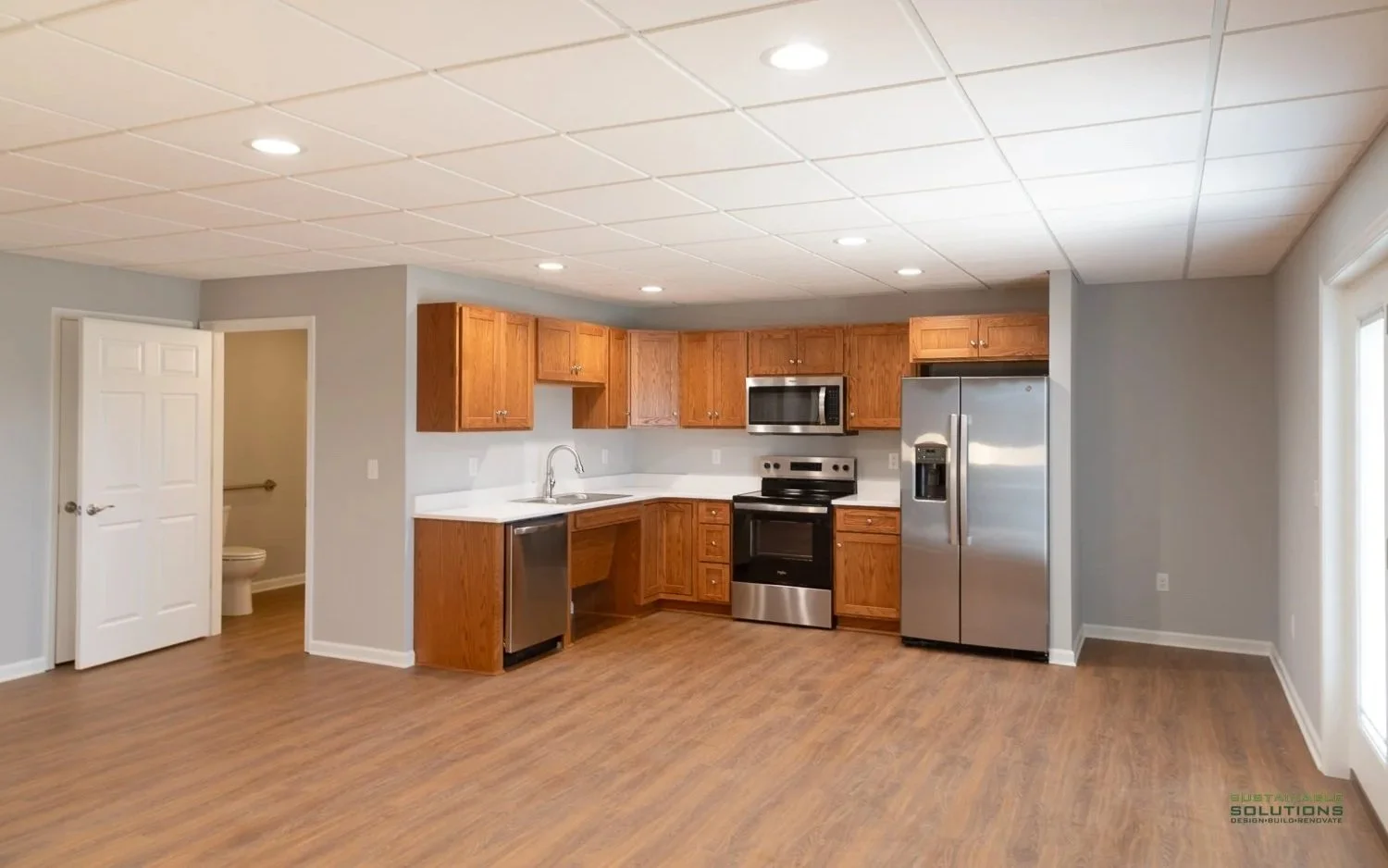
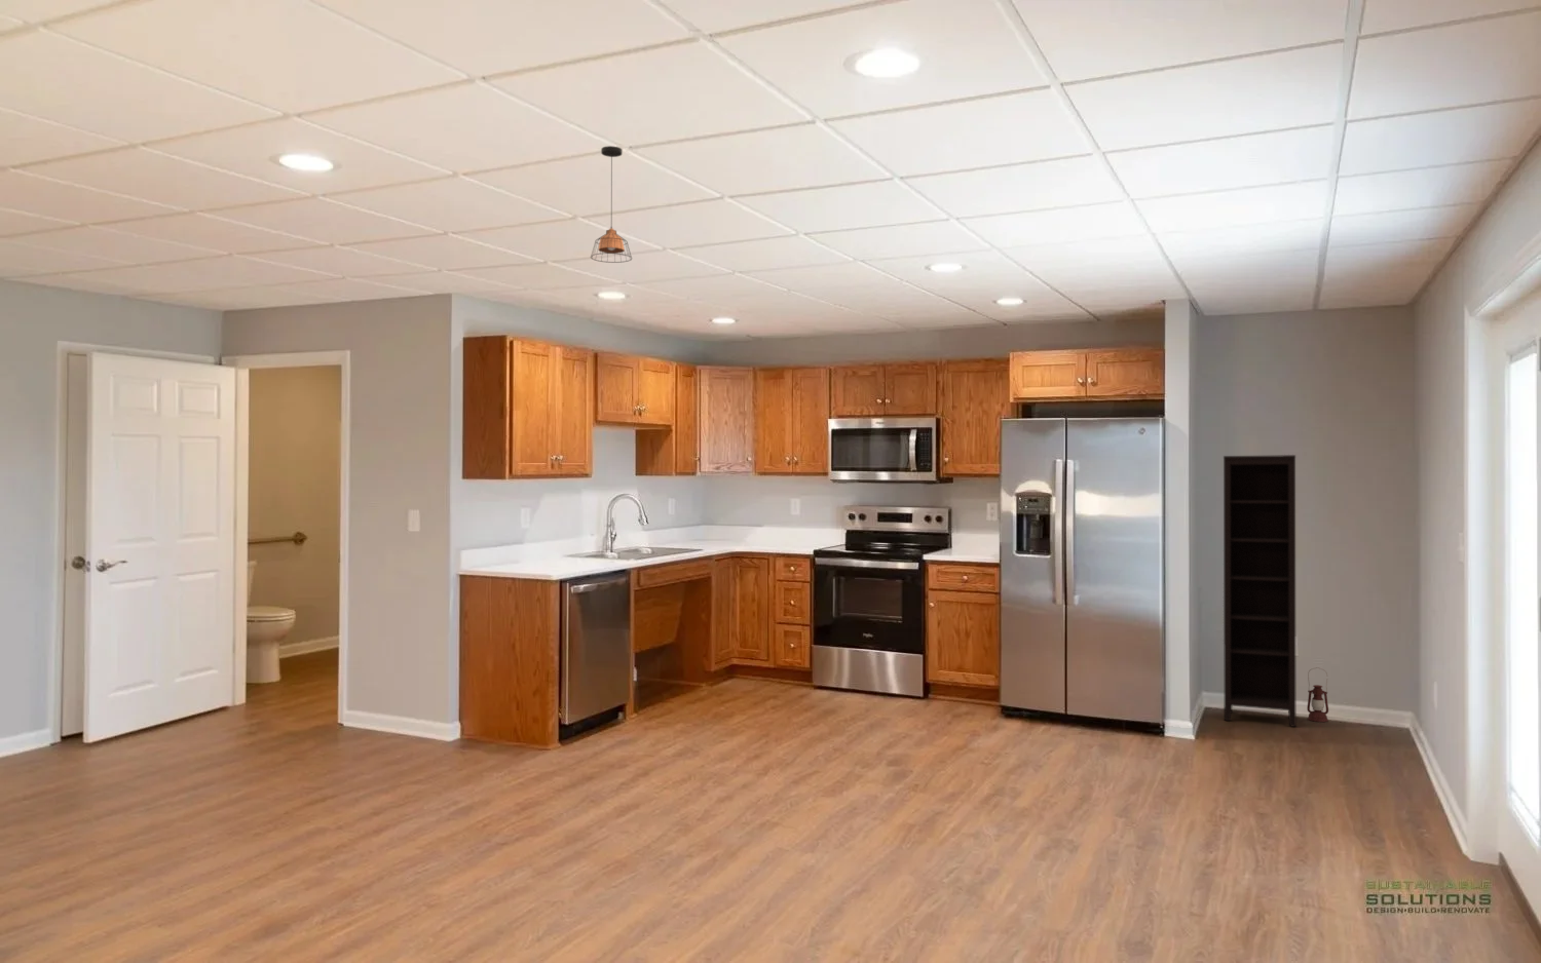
+ bookcase [1222,454,1298,728]
+ lantern [1306,667,1329,722]
+ pendant light [590,144,633,264]
